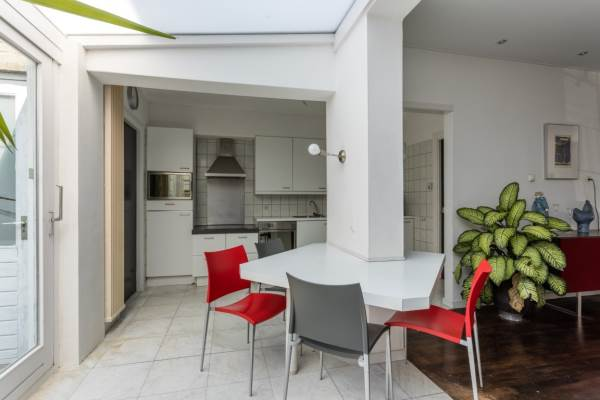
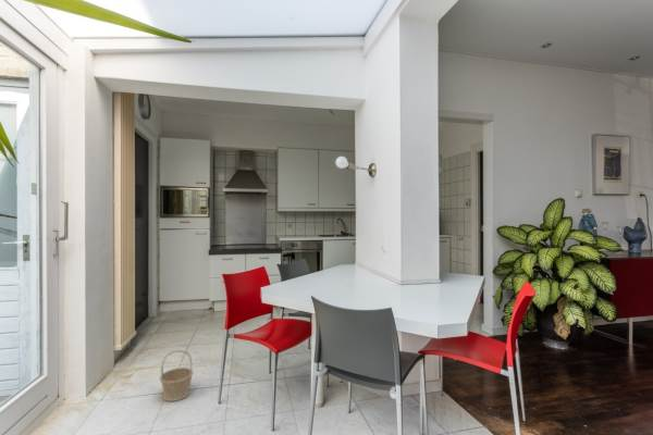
+ basket [159,349,194,402]
